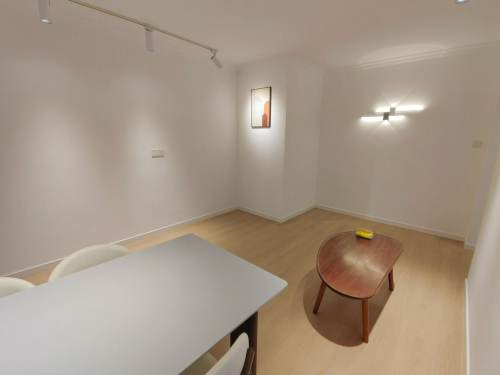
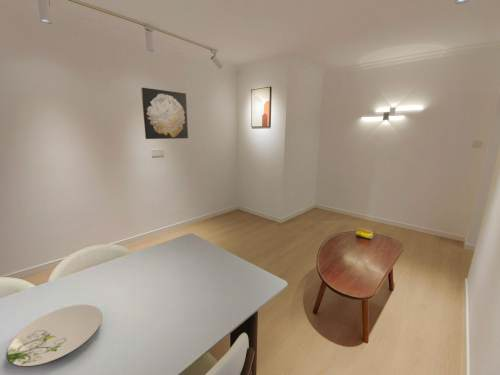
+ plate [5,304,103,368]
+ wall art [140,87,189,140]
